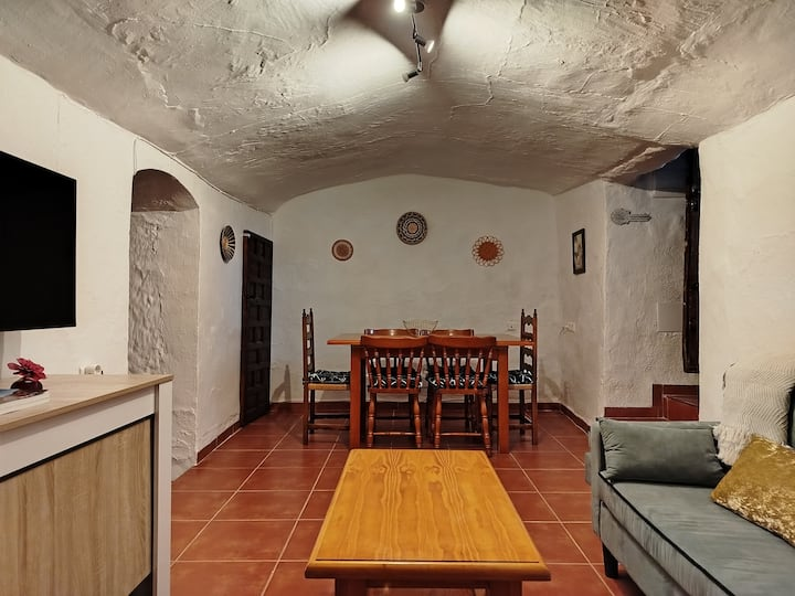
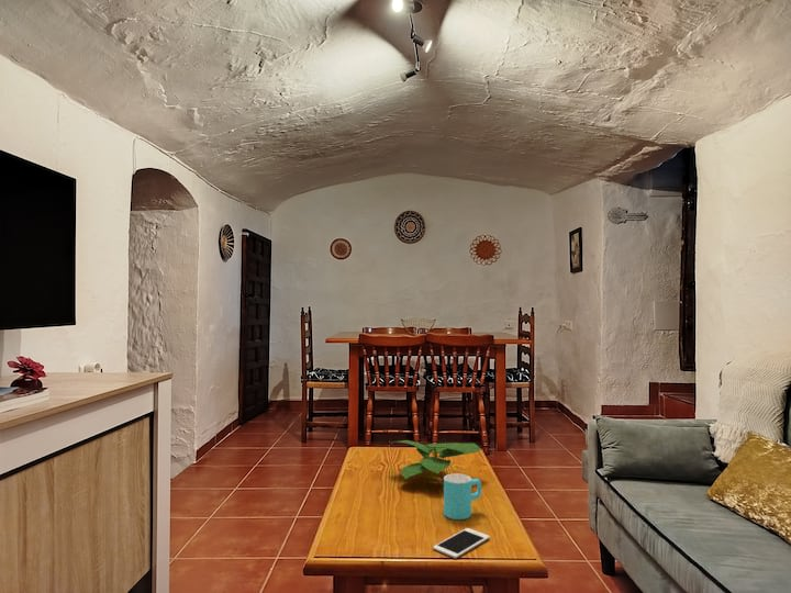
+ plant [390,439,482,481]
+ cup [443,473,482,521]
+ cell phone [432,527,491,559]
